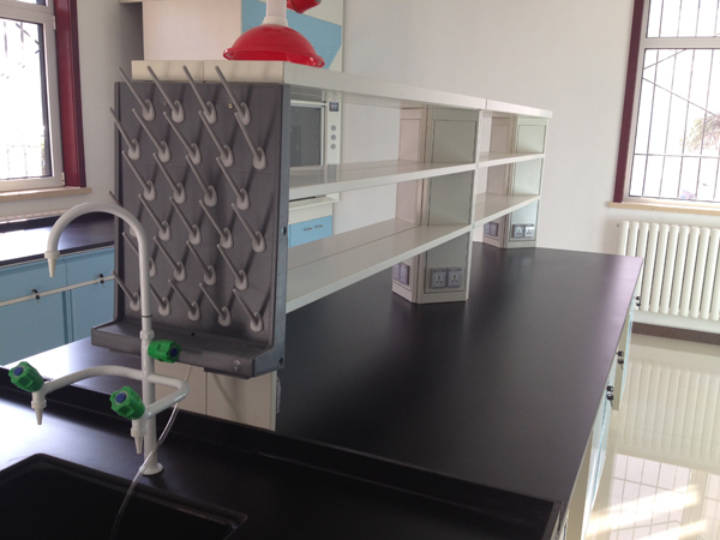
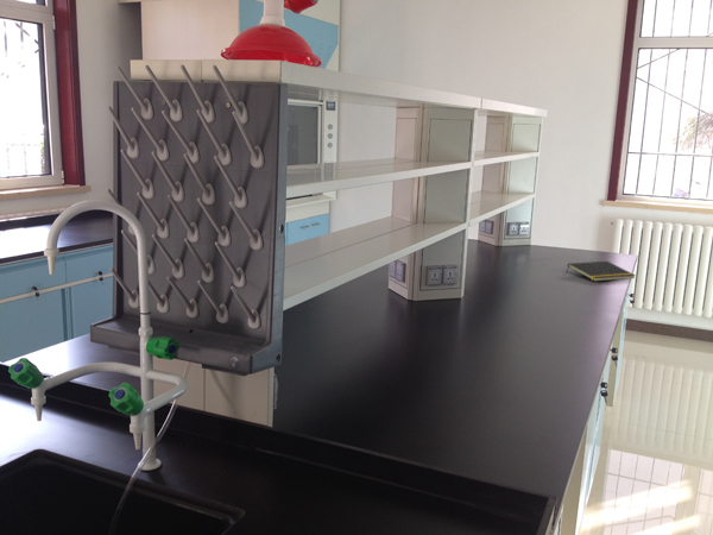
+ notepad [566,260,637,283]
